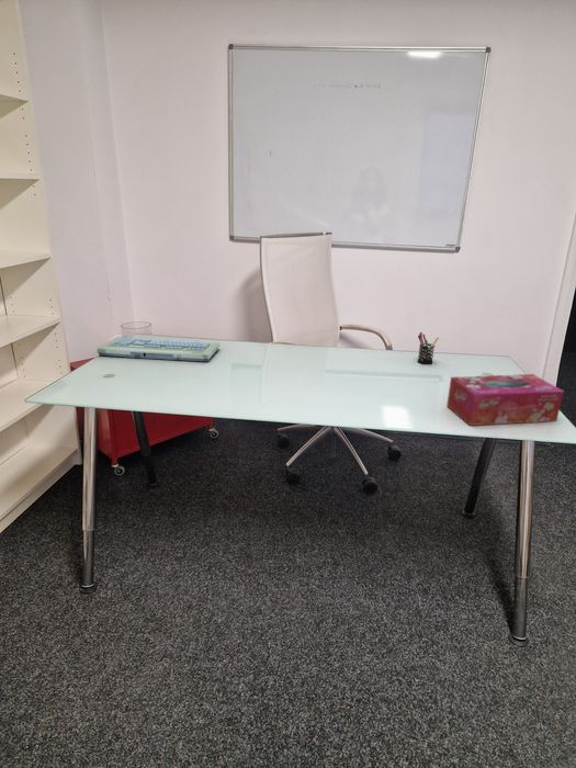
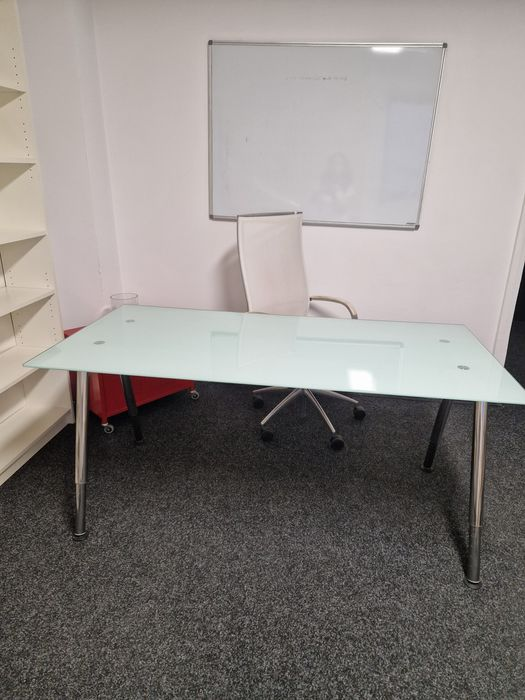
- keyboard [95,336,222,362]
- pen holder [417,331,440,365]
- tissue box [445,373,565,427]
